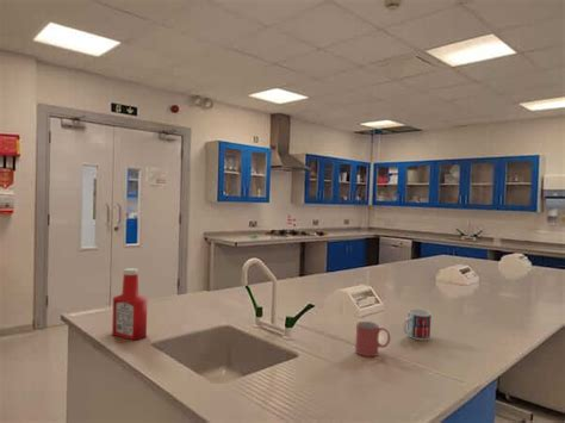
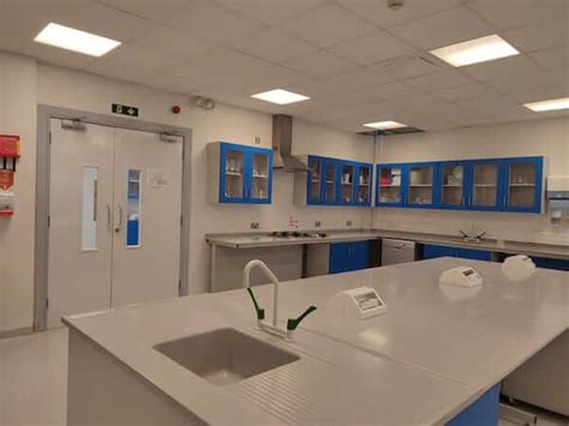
- mug [354,321,392,357]
- mug [402,309,433,341]
- soap bottle [111,267,148,341]
